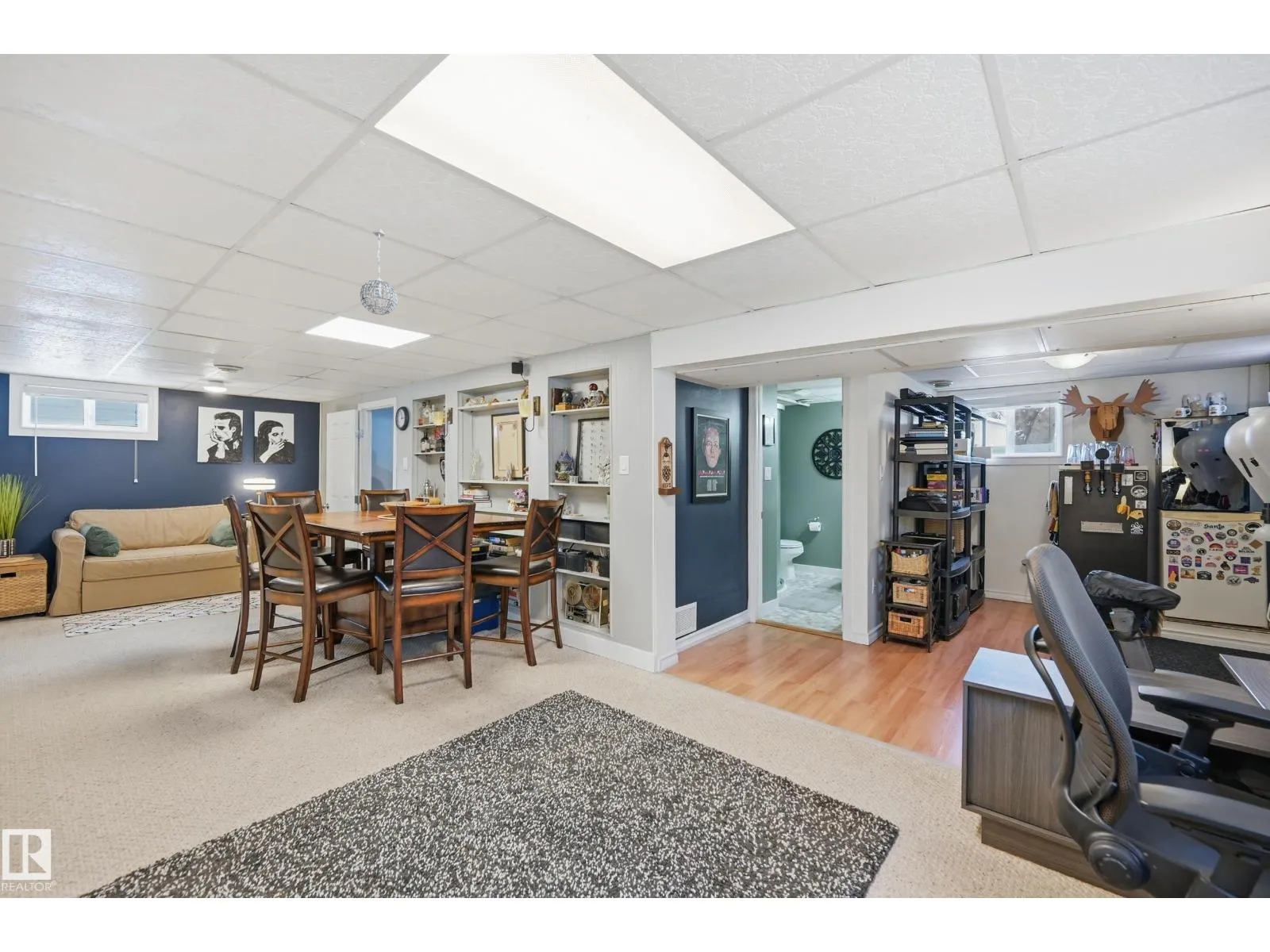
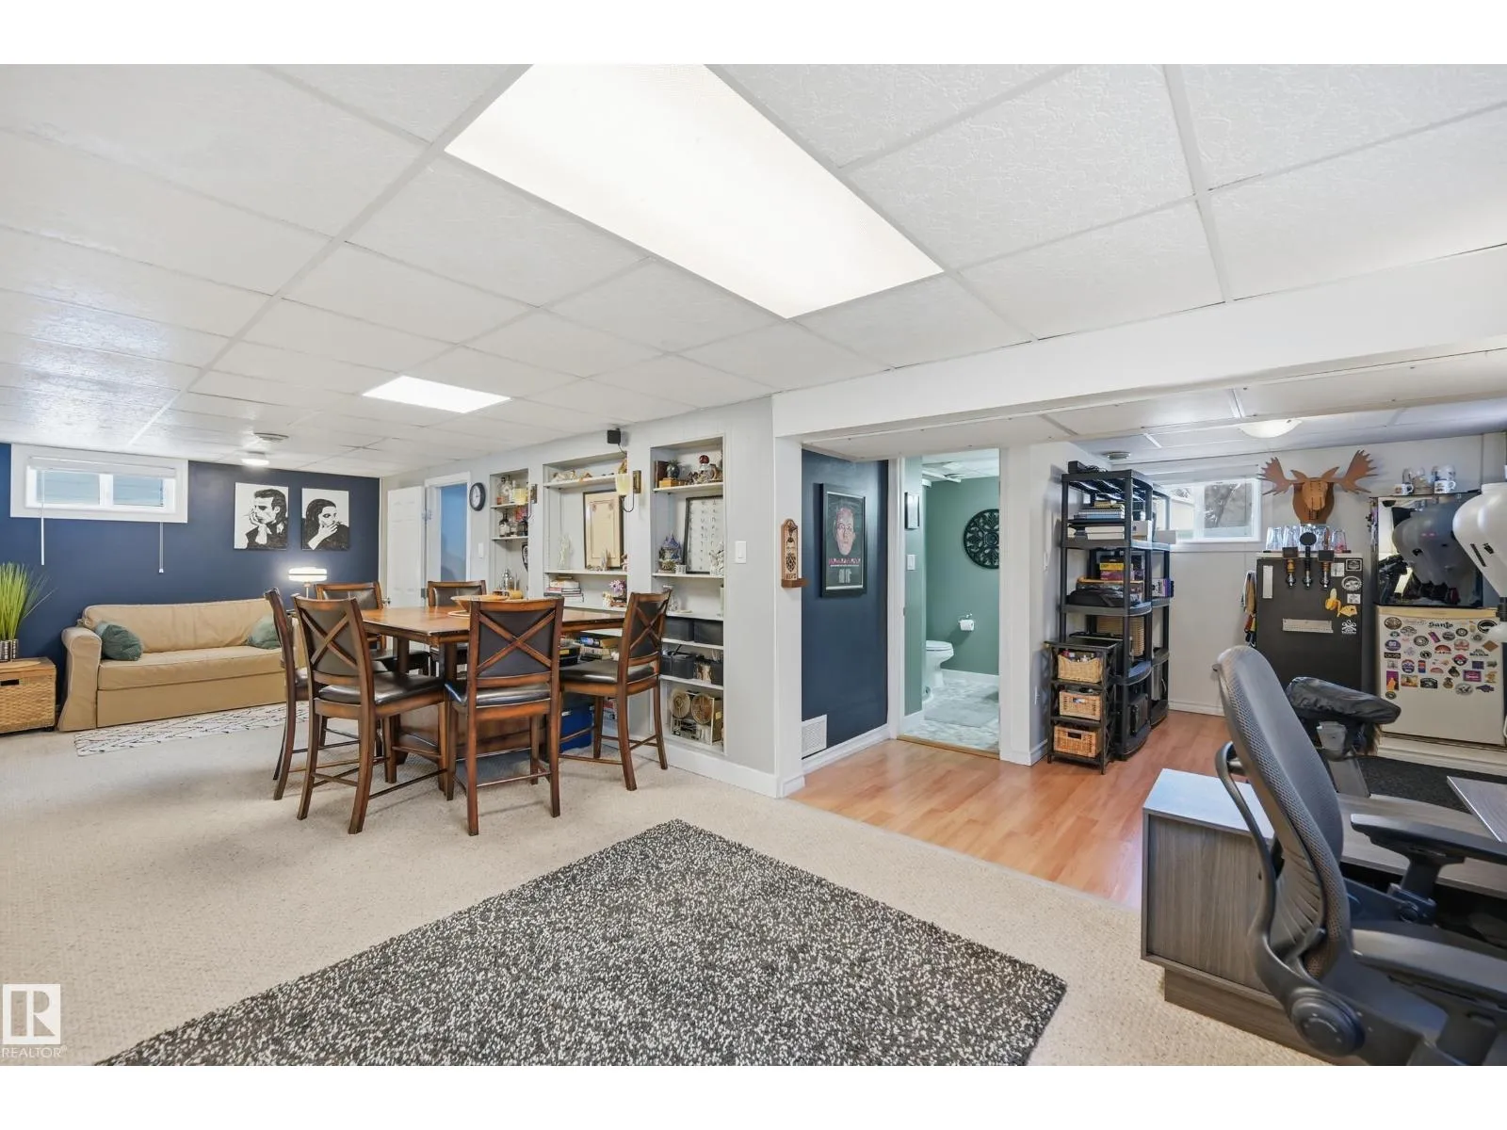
- pendant light [360,228,398,316]
